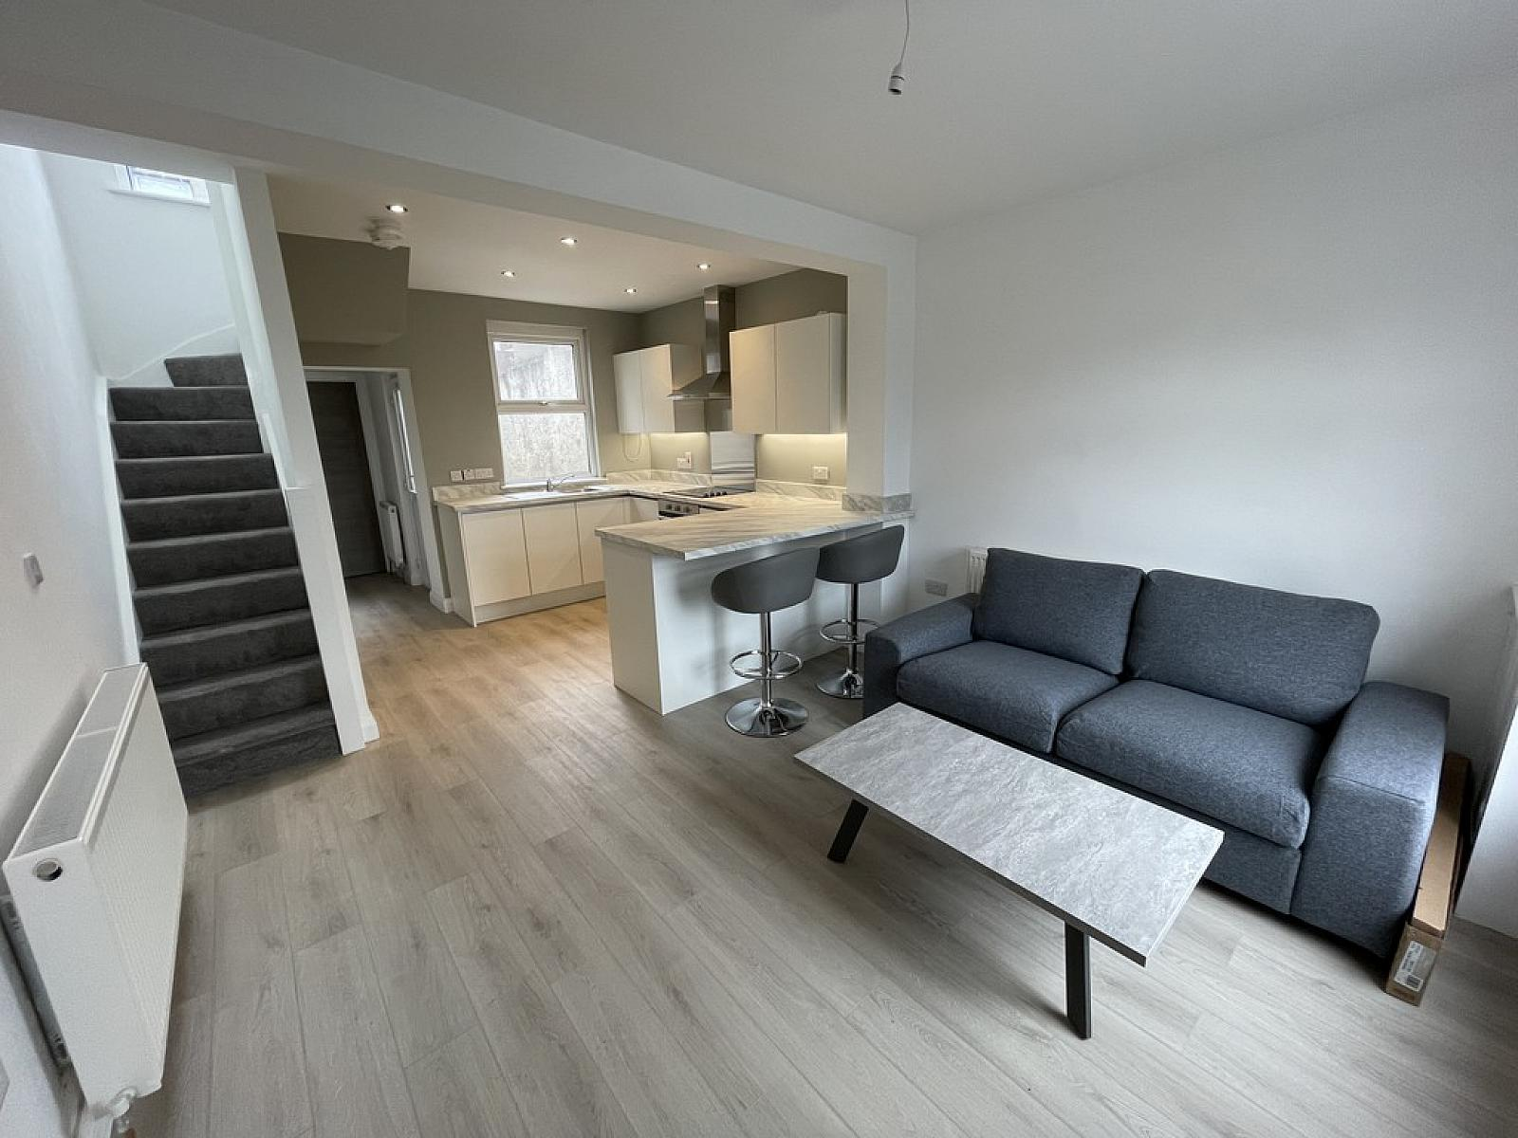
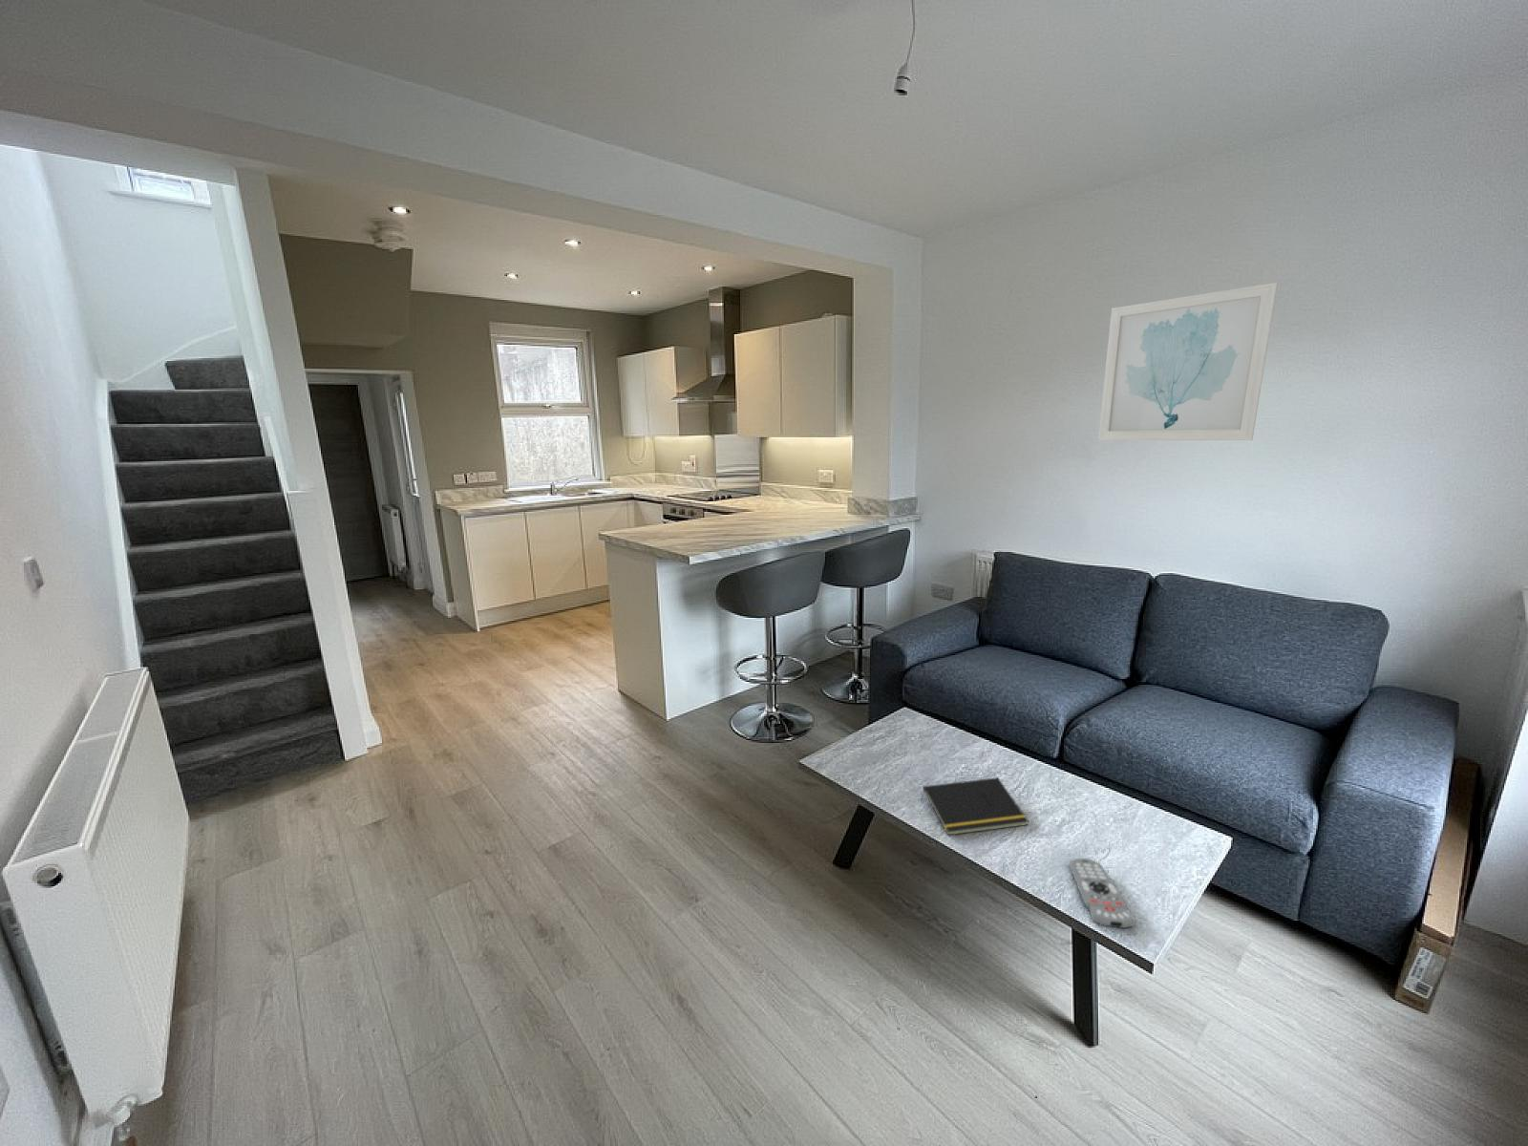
+ notepad [919,776,1030,837]
+ remote control [1068,857,1137,929]
+ wall art [1097,282,1278,442]
